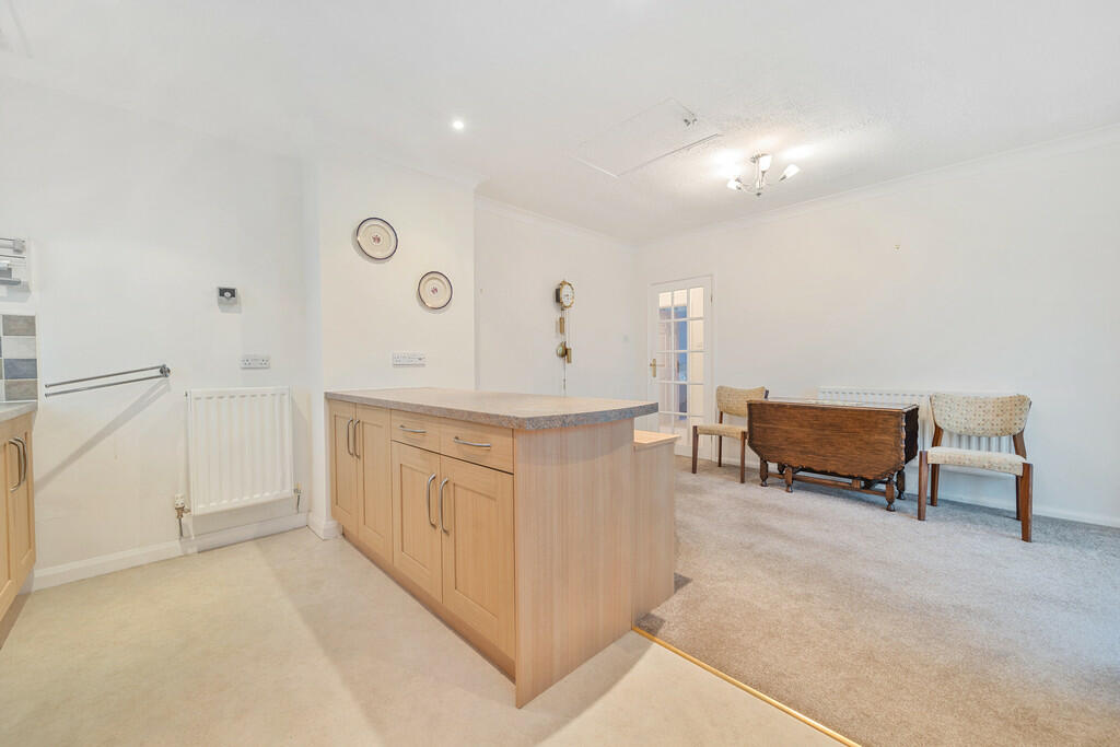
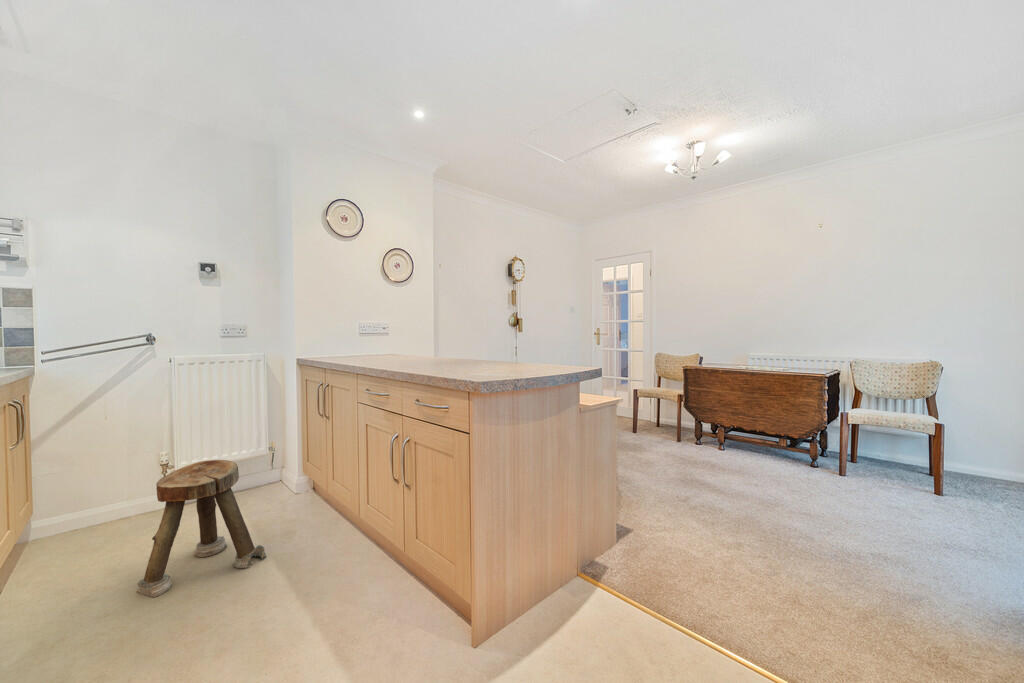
+ stool [135,459,267,598]
